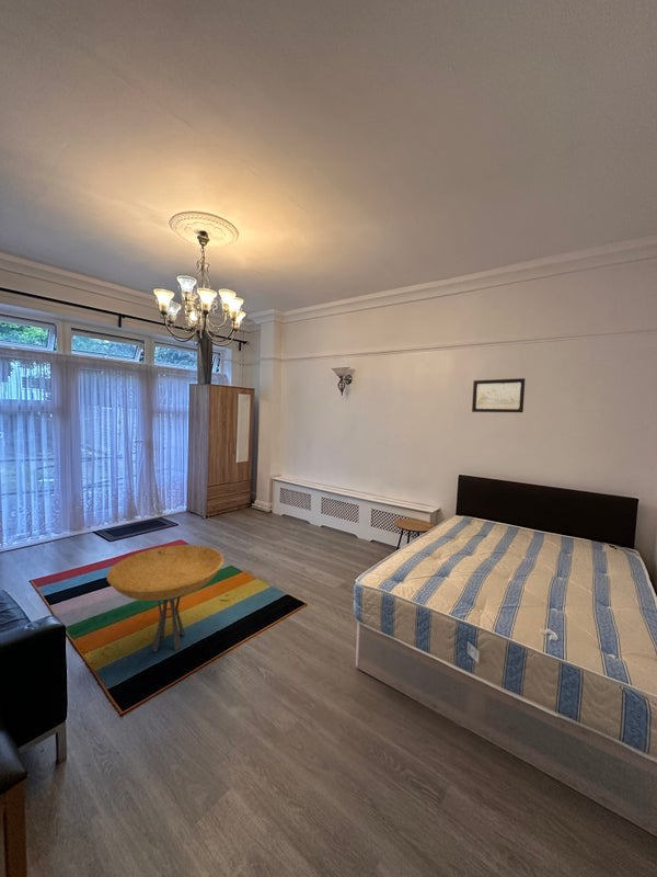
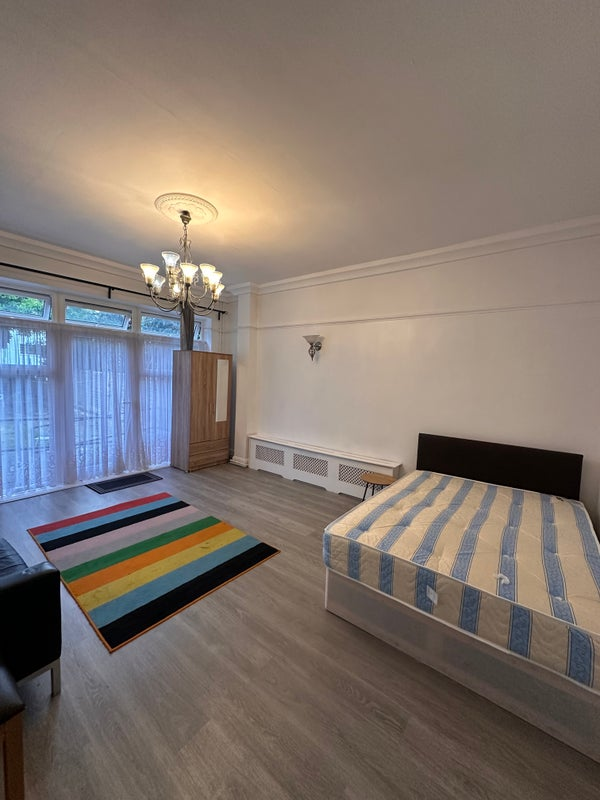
- wall art [471,377,527,413]
- side table [105,544,224,653]
